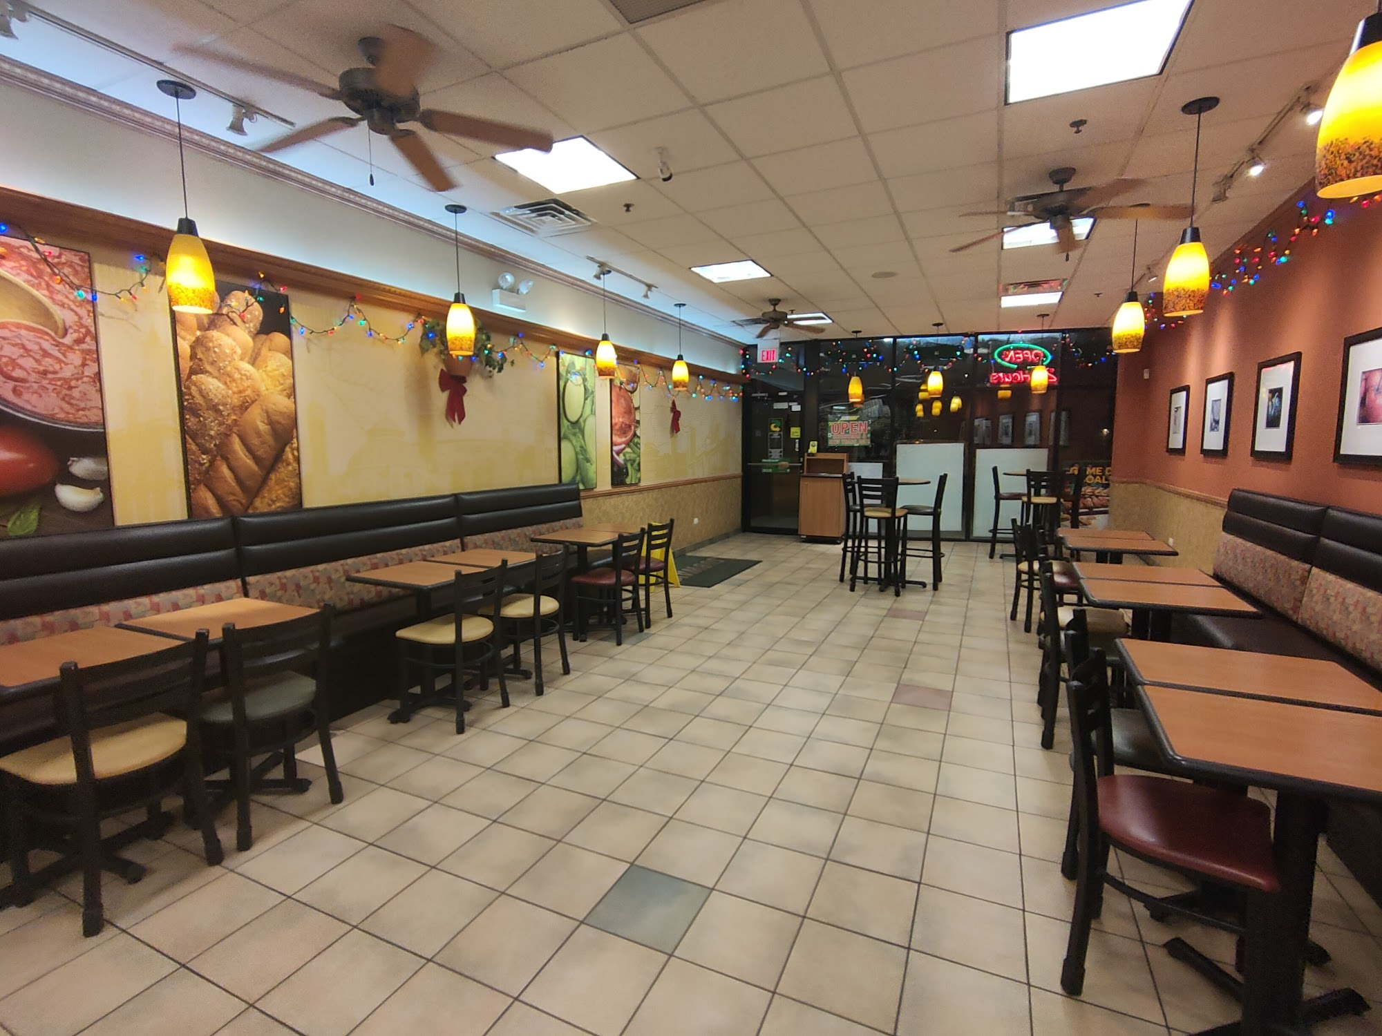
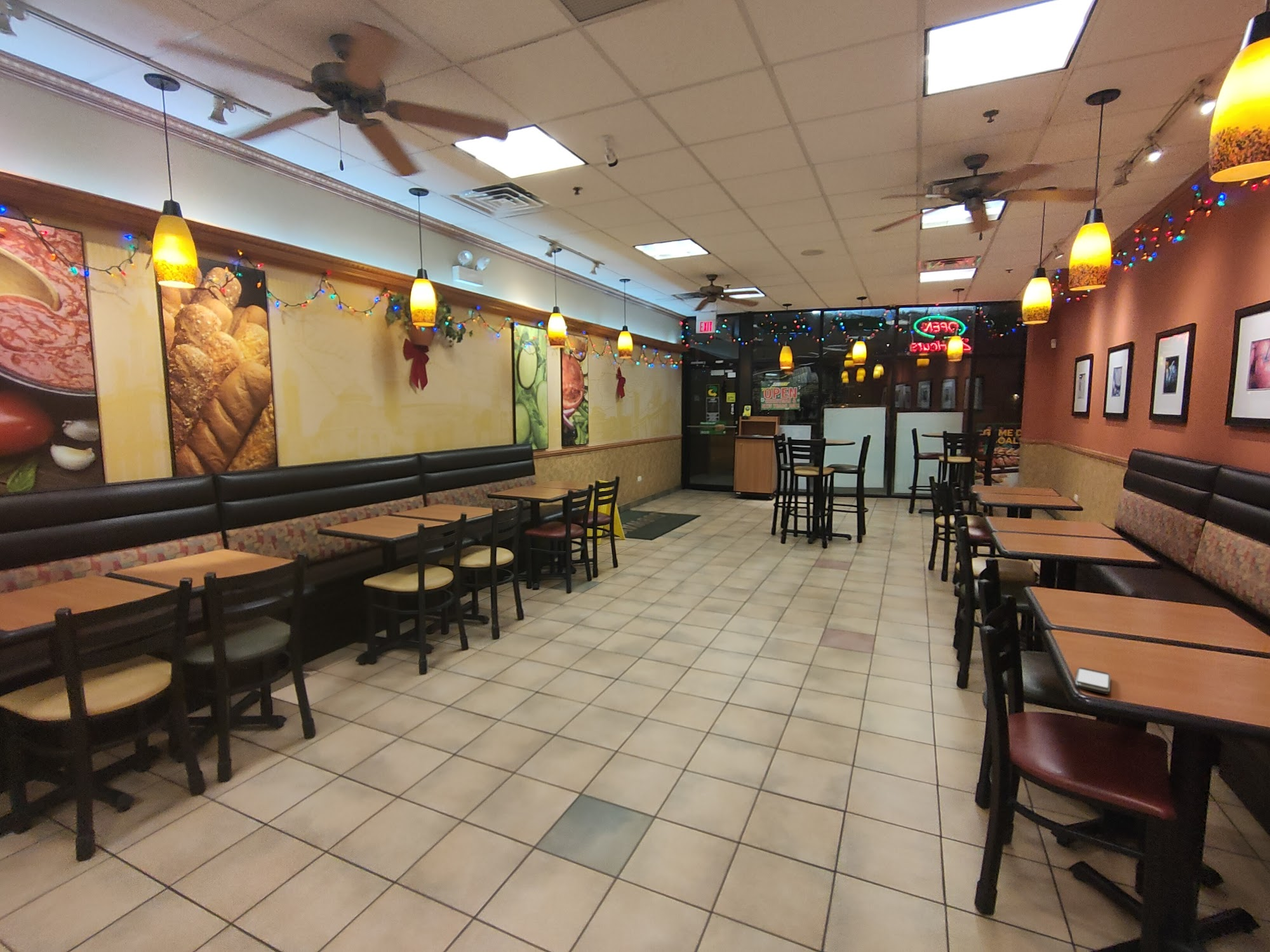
+ smartphone [1074,666,1111,695]
